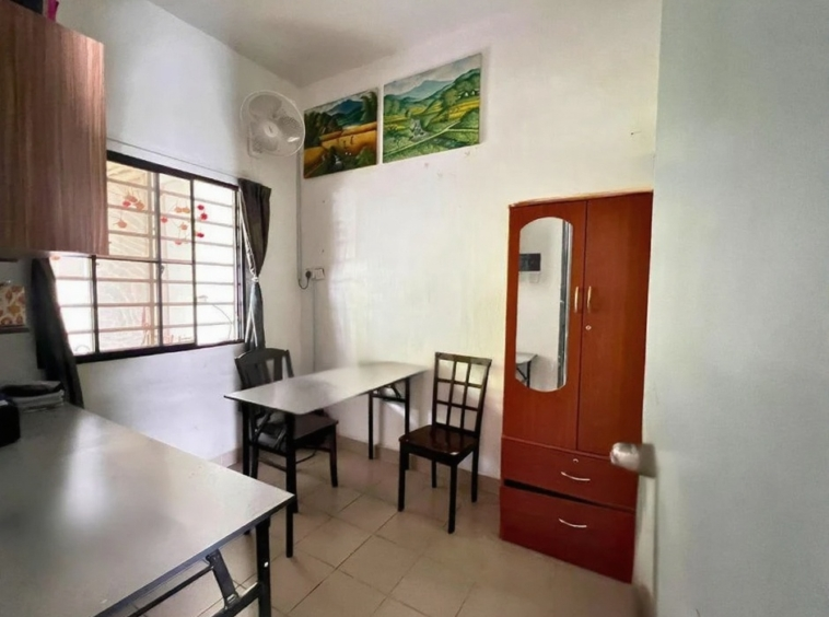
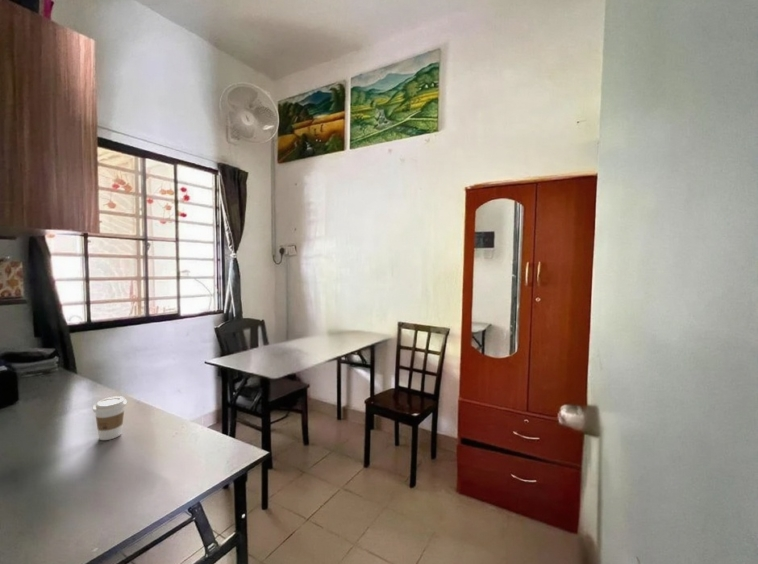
+ coffee cup [92,395,128,441]
